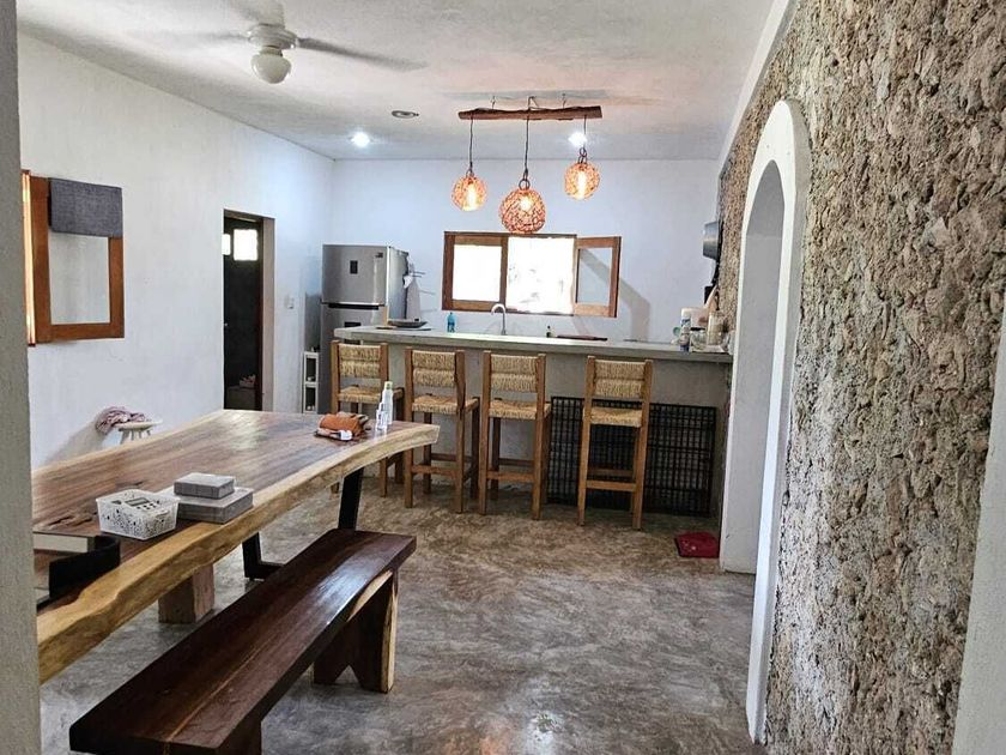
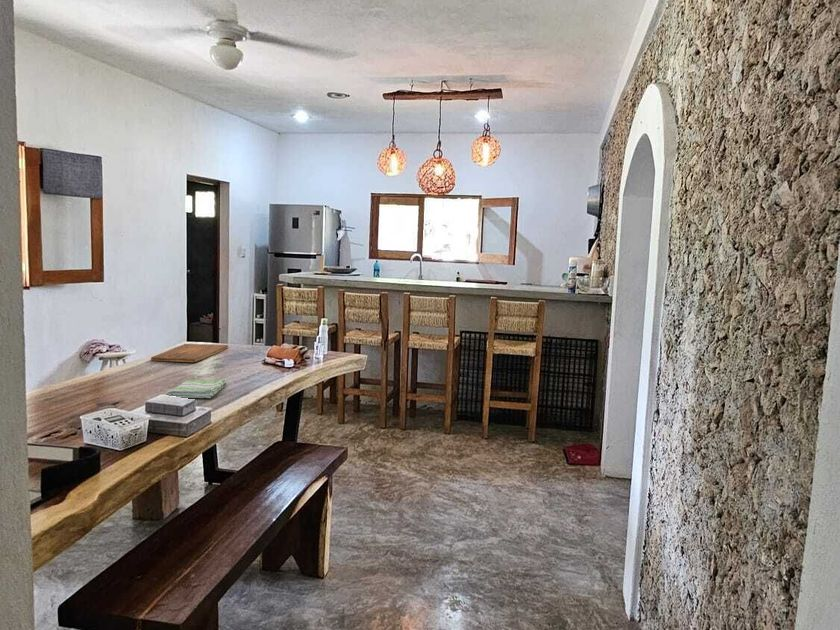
+ cutting board [150,343,229,363]
+ dish towel [165,378,227,399]
